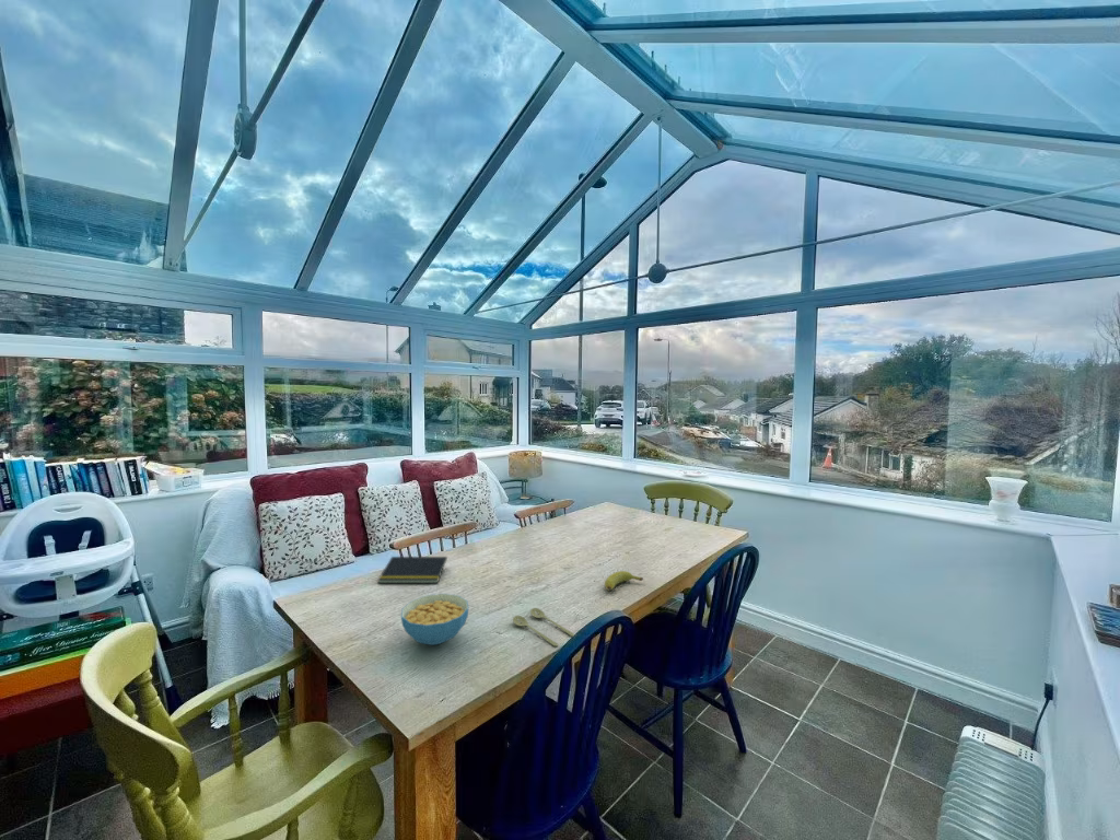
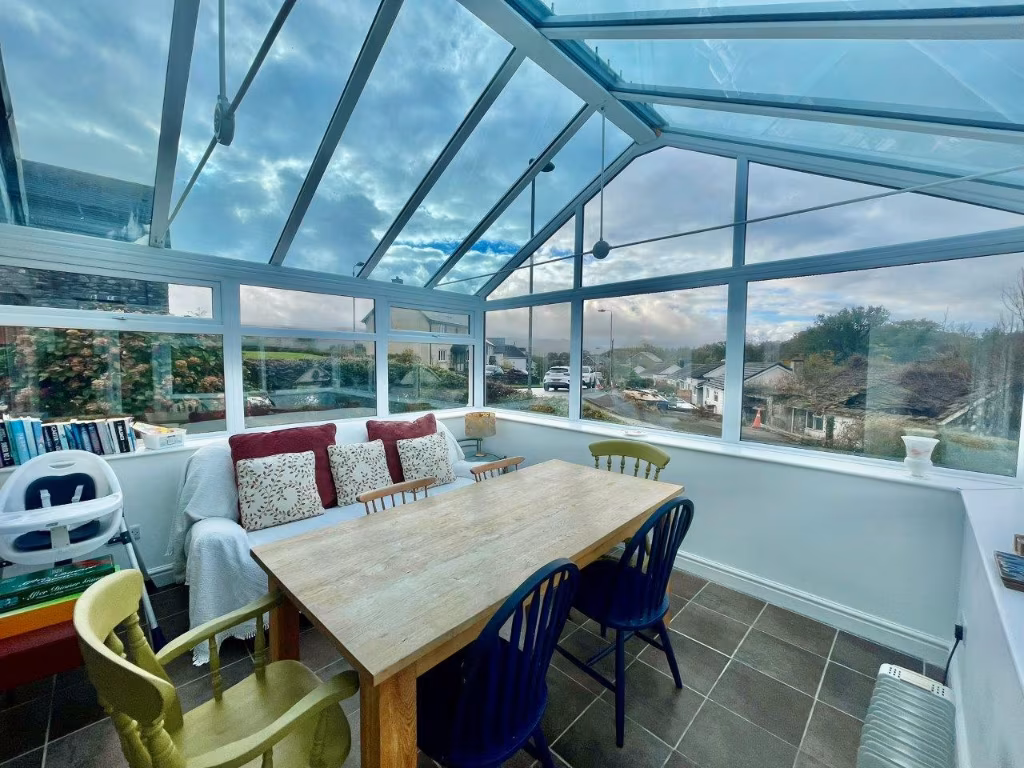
- notepad [376,556,448,584]
- spoon [512,607,575,648]
- banana [604,570,644,592]
- cereal bowl [400,593,470,646]
